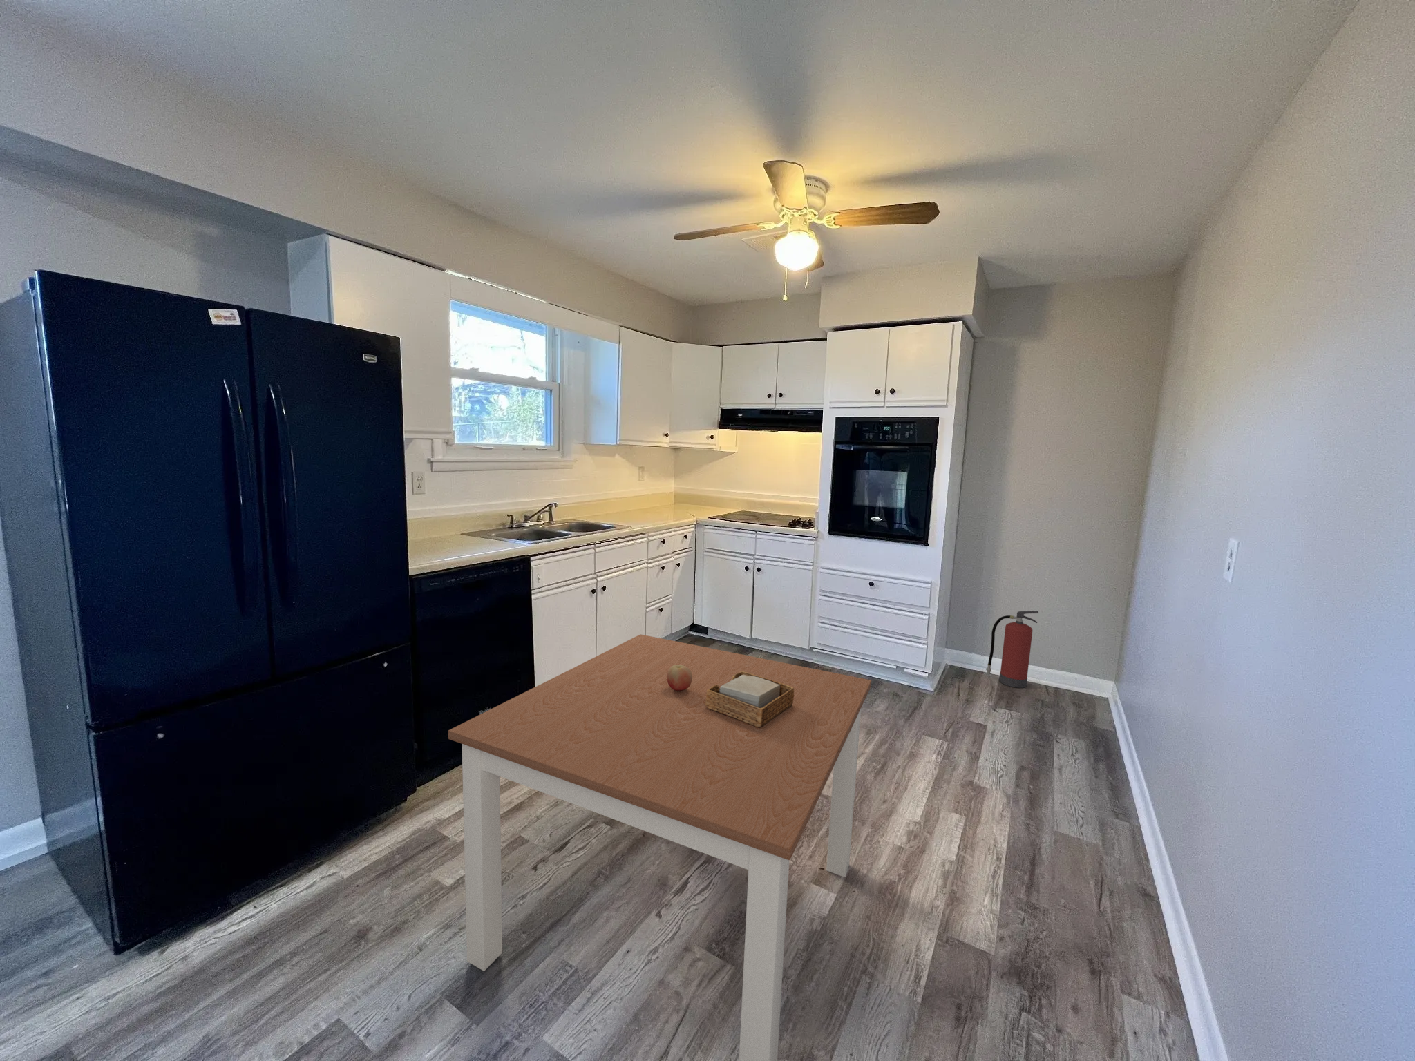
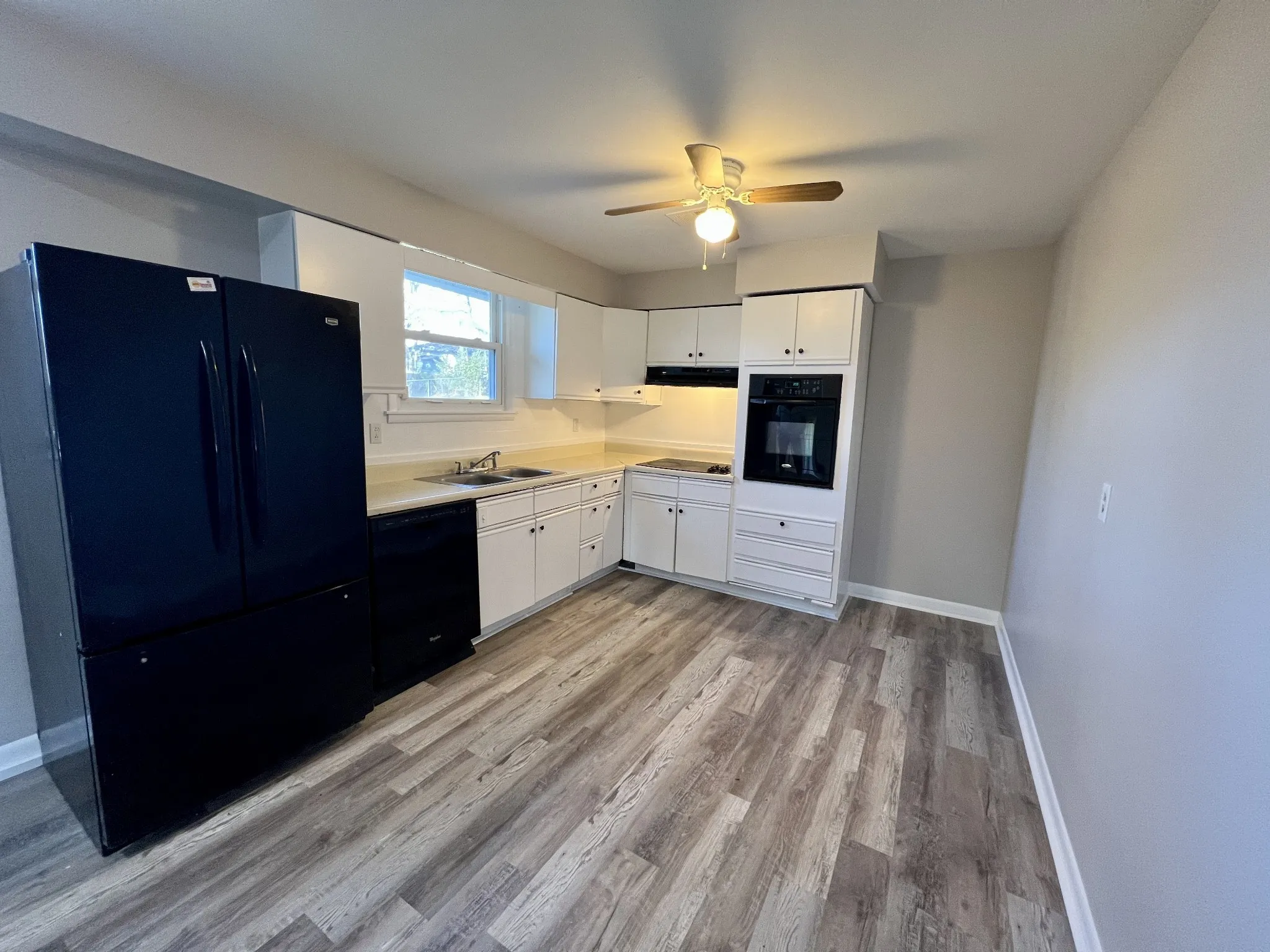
- napkin holder [705,671,794,728]
- dining table [448,634,872,1061]
- fruit [666,664,692,691]
- fire extinguisher [985,611,1040,689]
